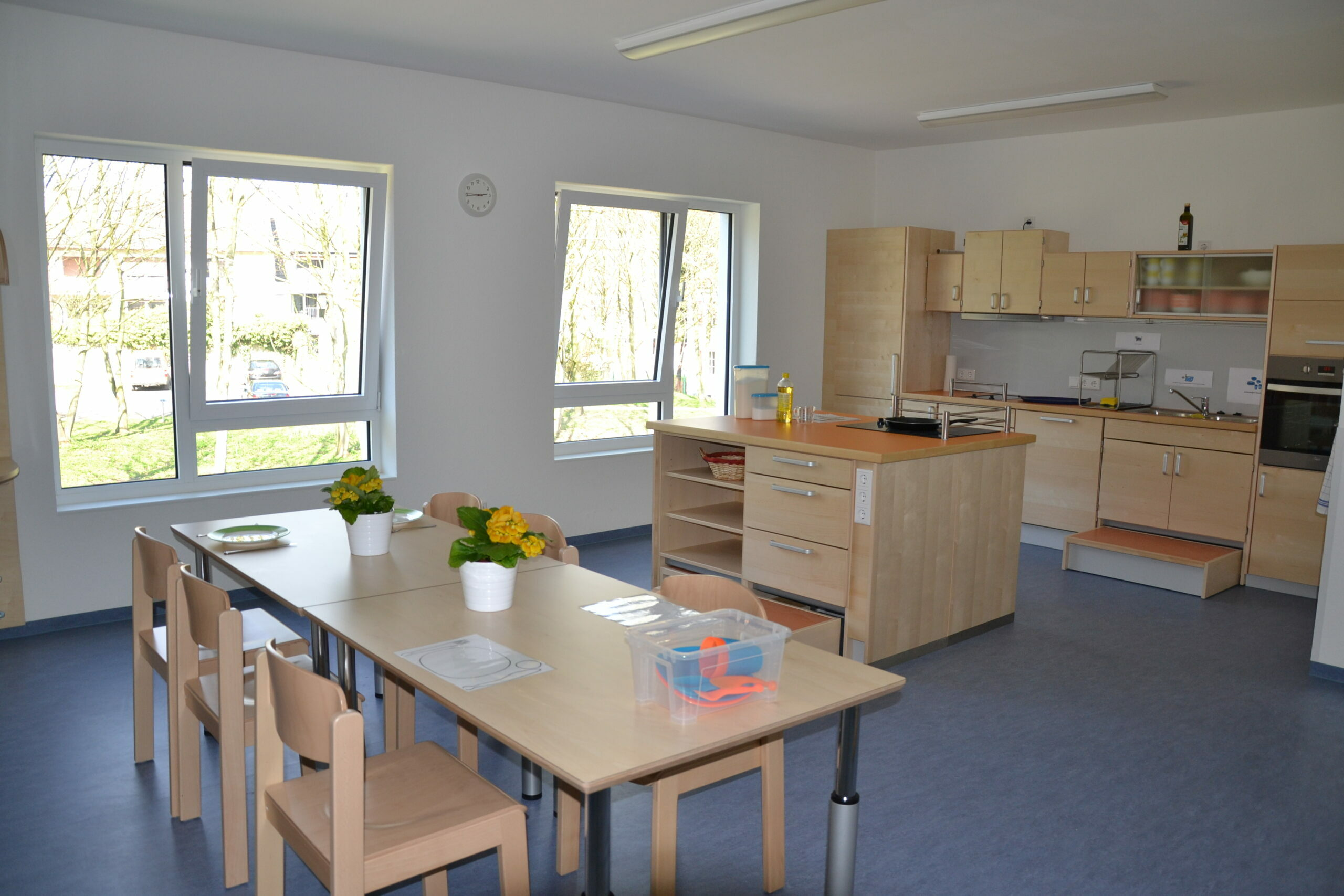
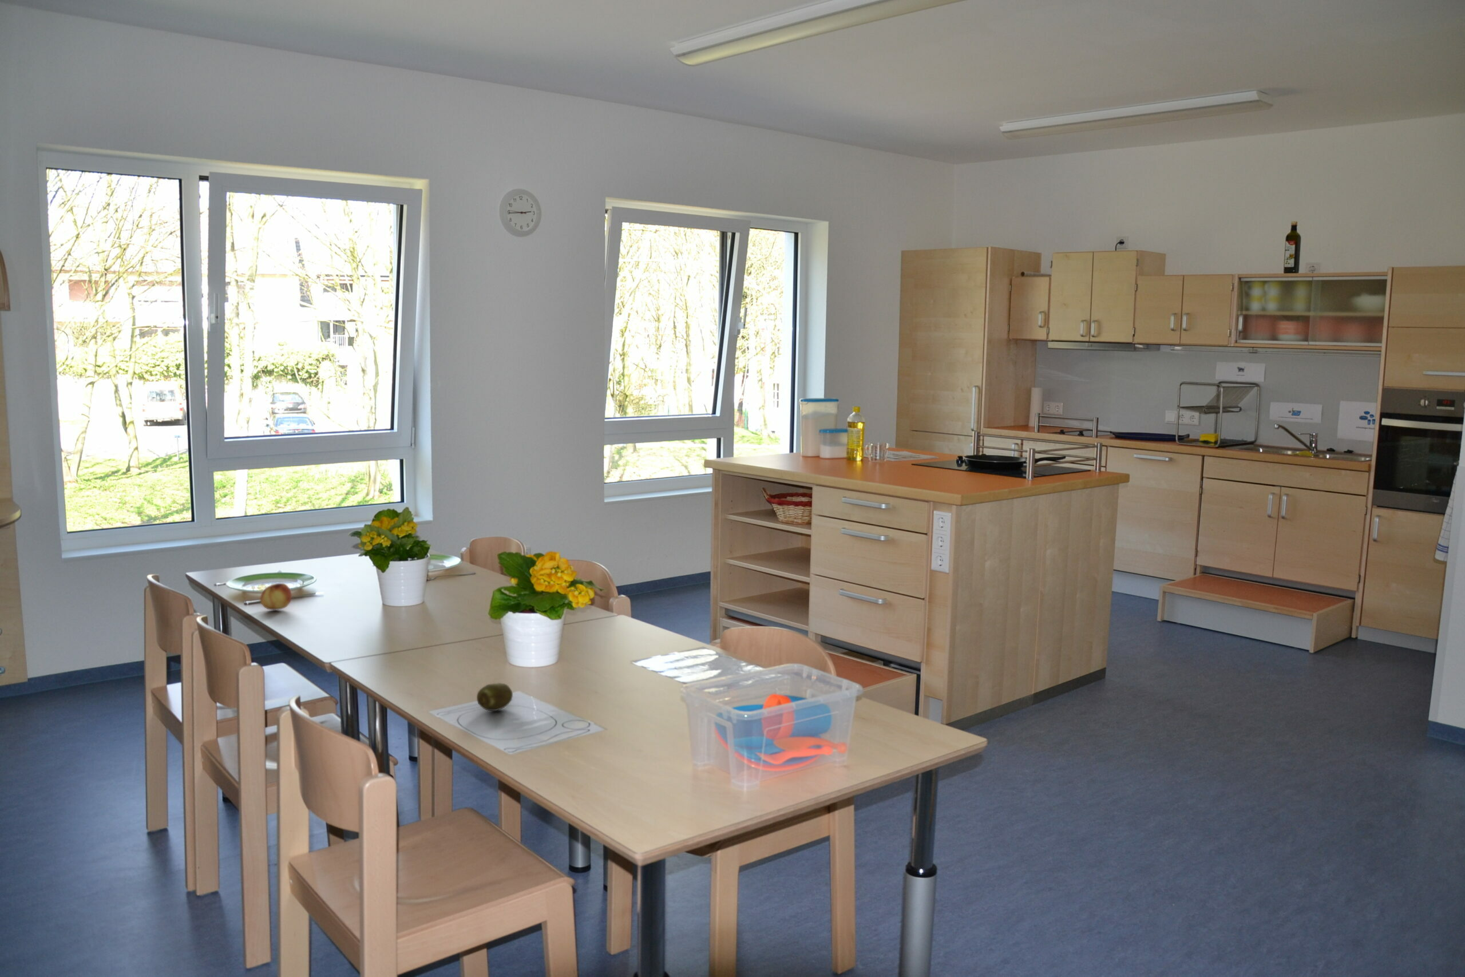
+ fruit [259,582,292,611]
+ fruit [476,683,513,711]
